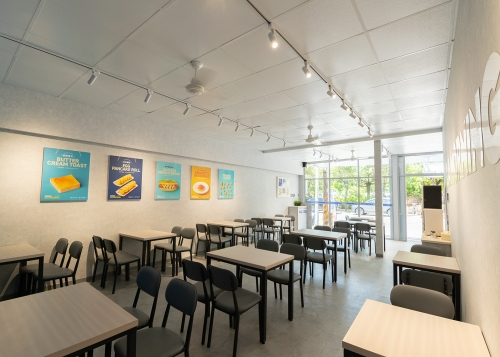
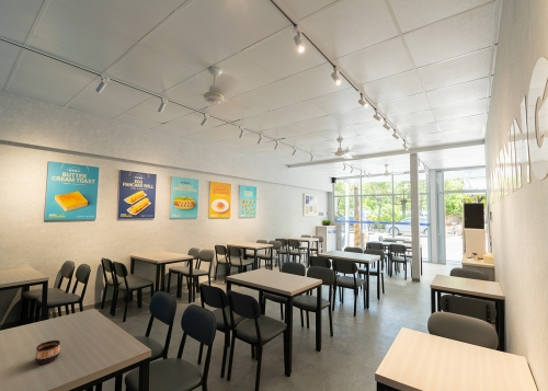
+ cup [34,340,61,365]
